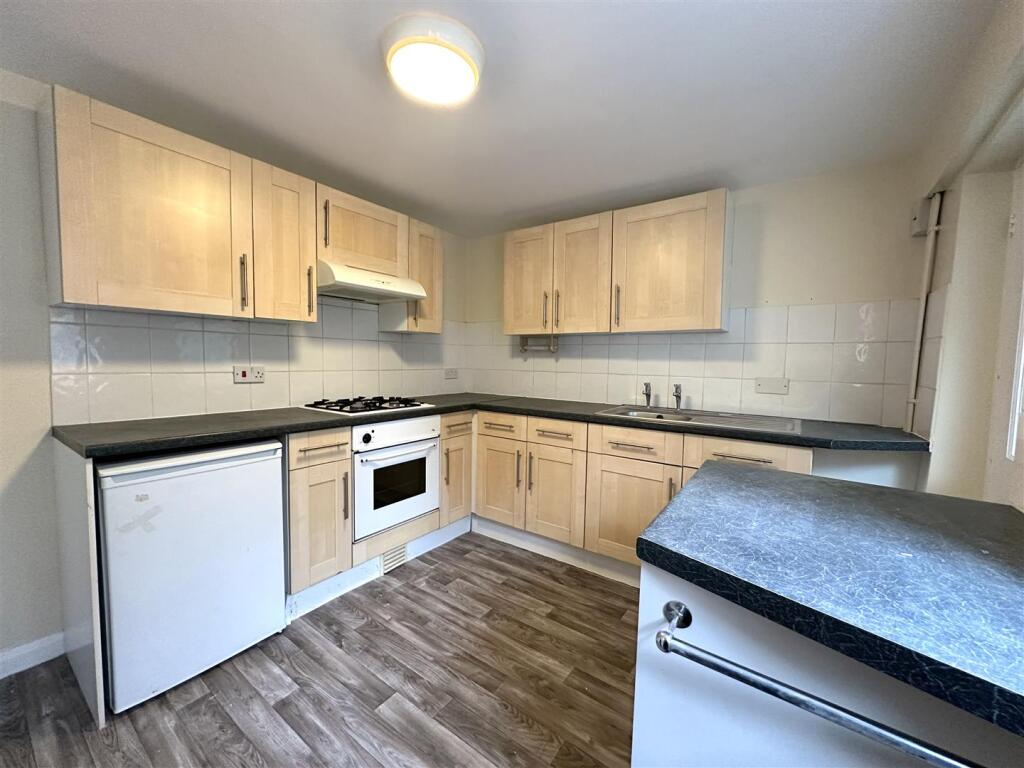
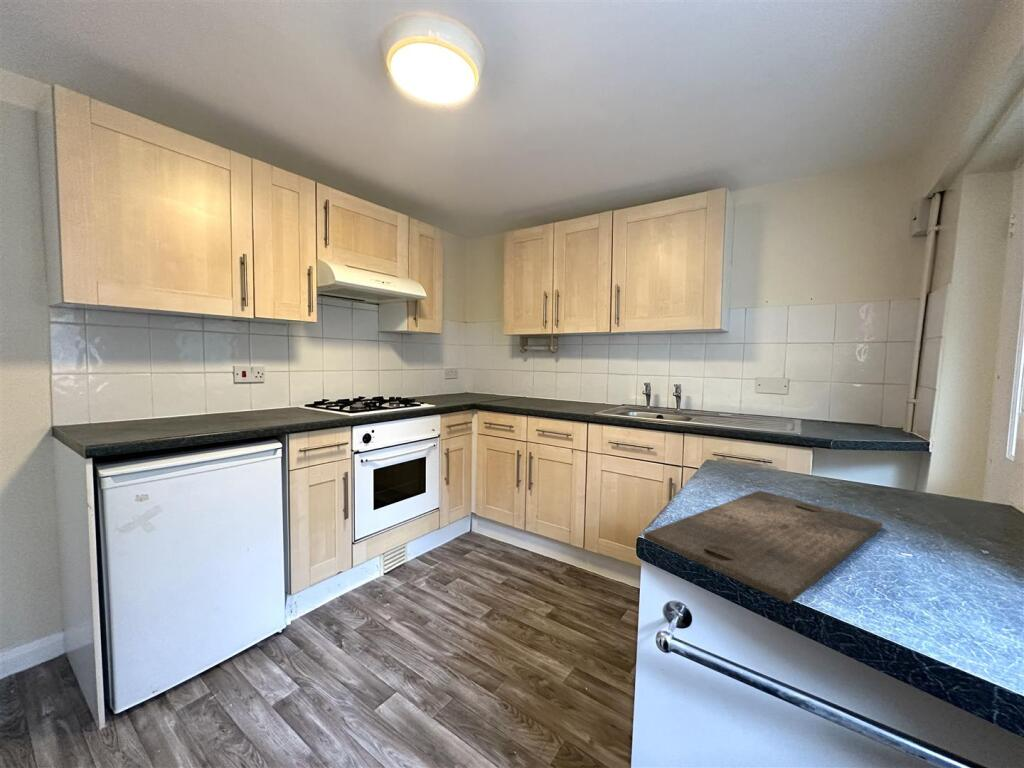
+ cutting board [643,489,884,605]
